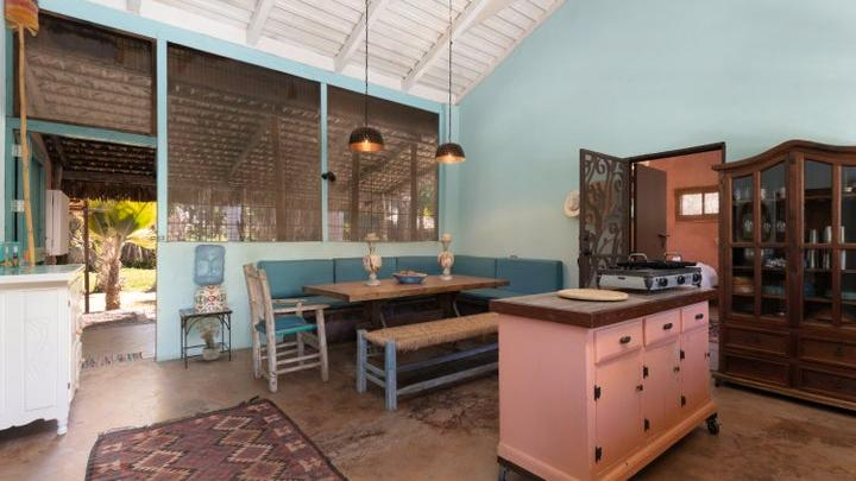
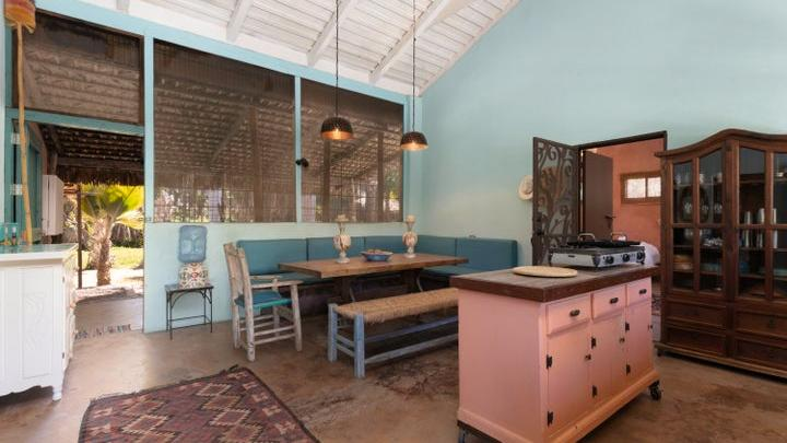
- potted plant [185,314,228,361]
